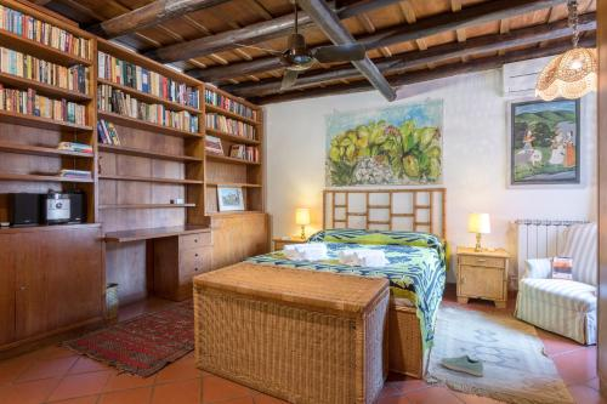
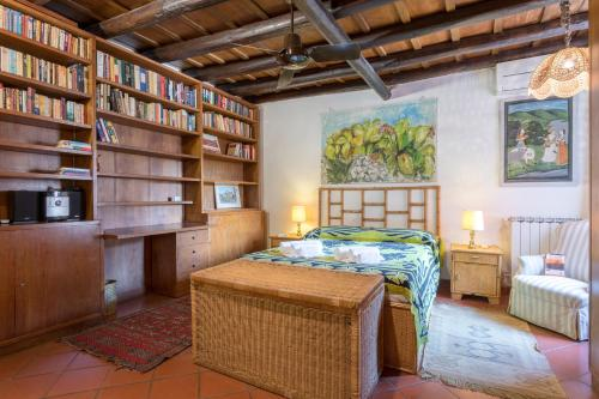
- sneaker [439,354,486,377]
